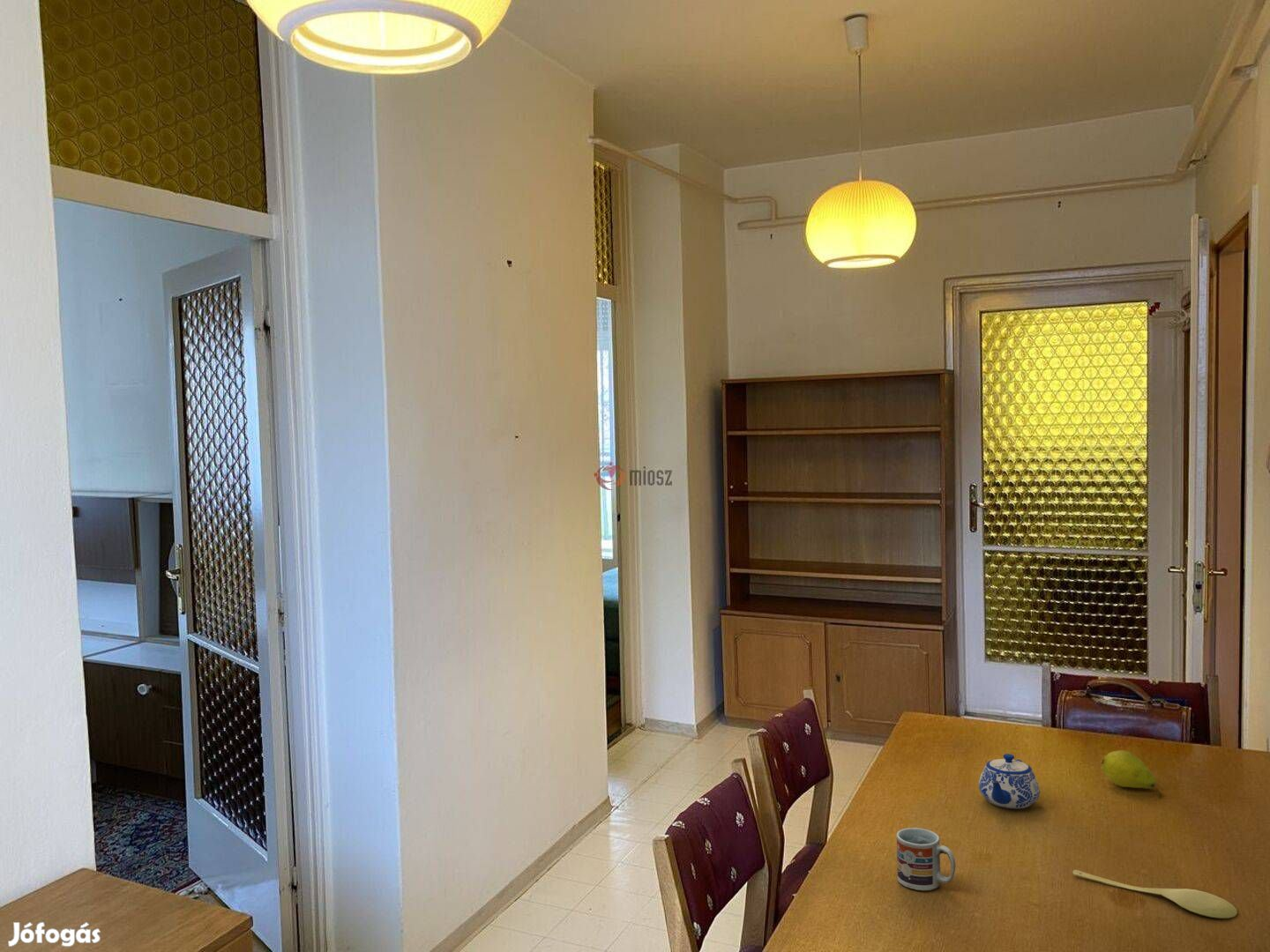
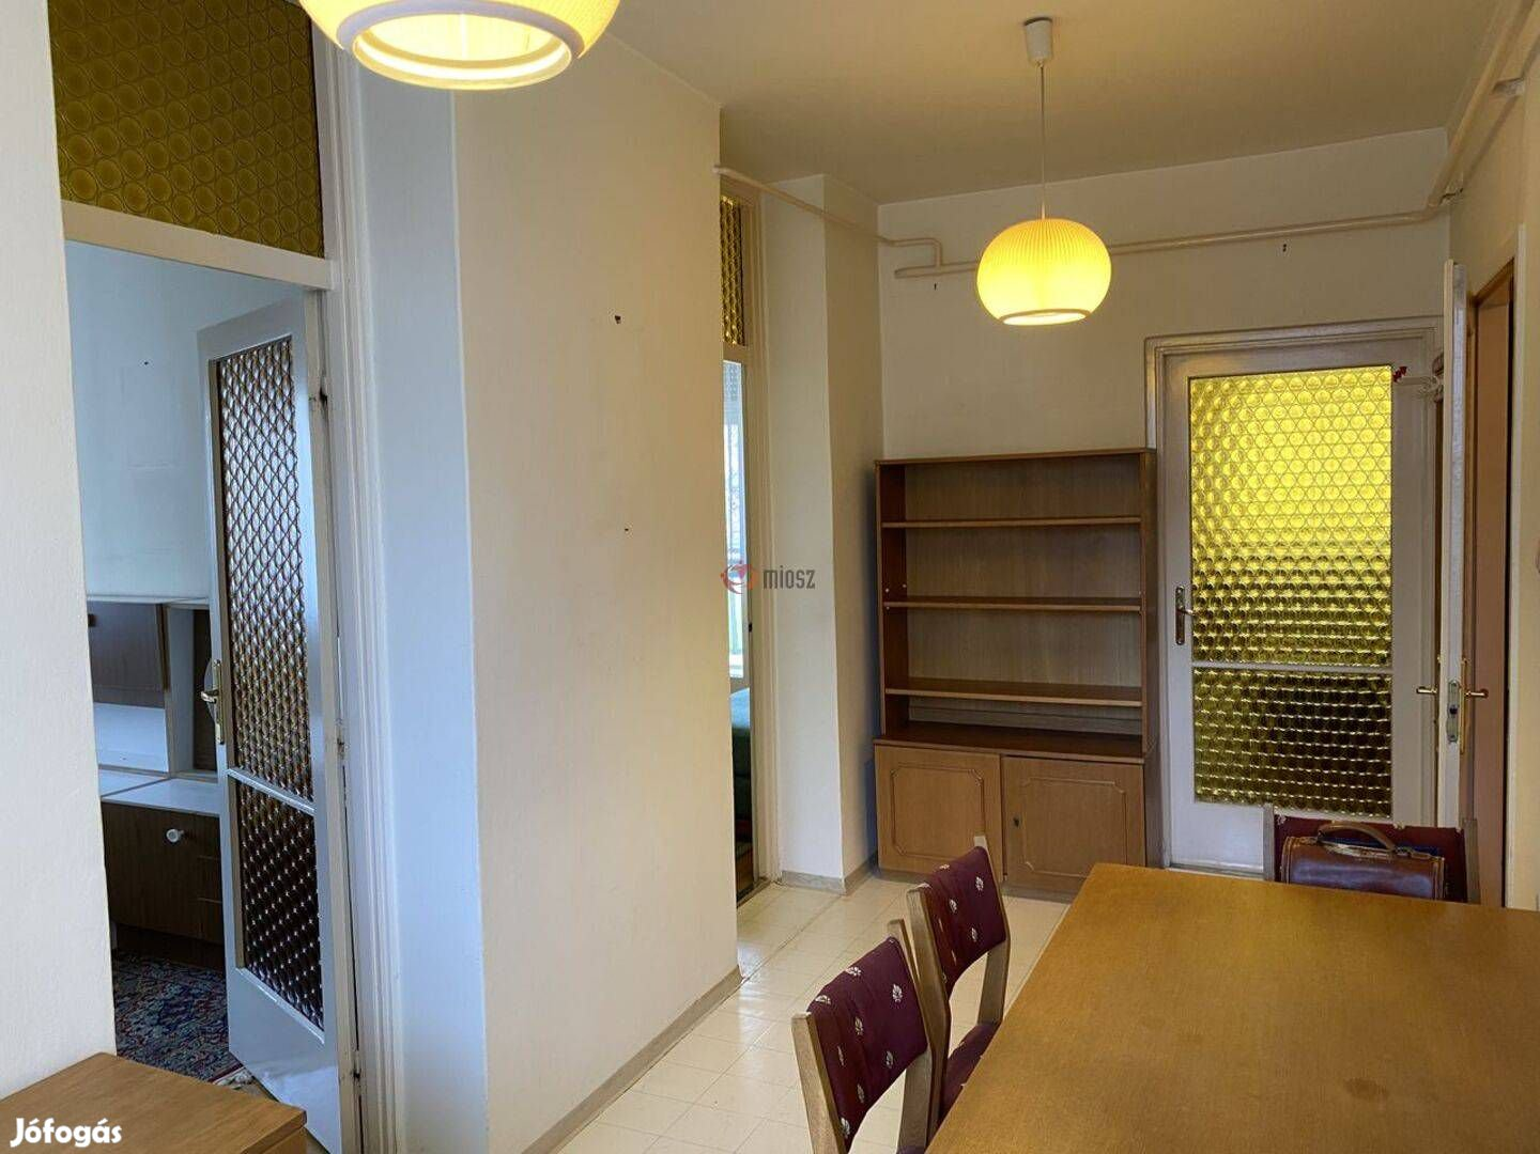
- fruit [1100,750,1162,796]
- spoon [1072,869,1238,919]
- cup [896,827,956,891]
- teapot [978,753,1041,809]
